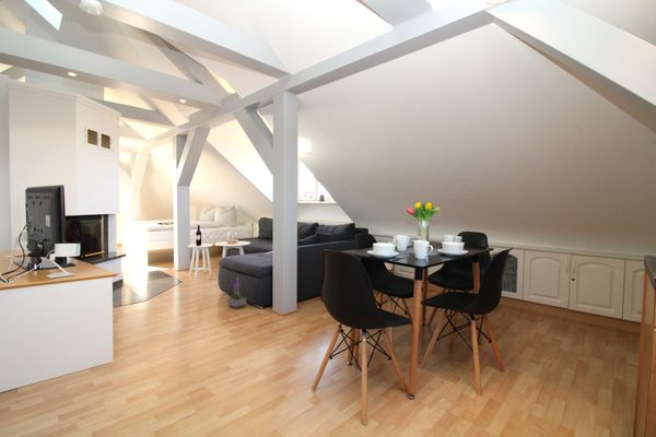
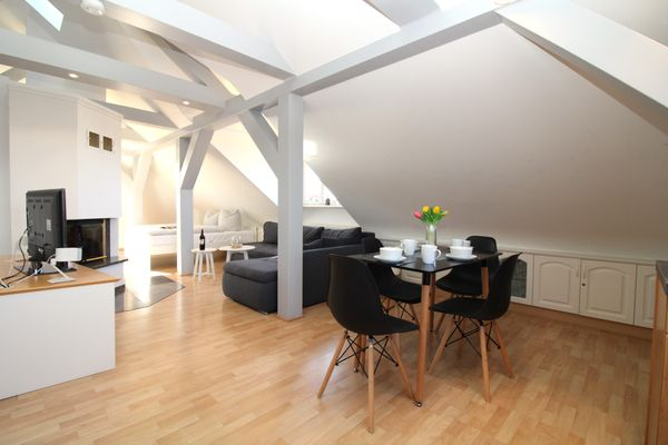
- potted plant [226,275,247,309]
